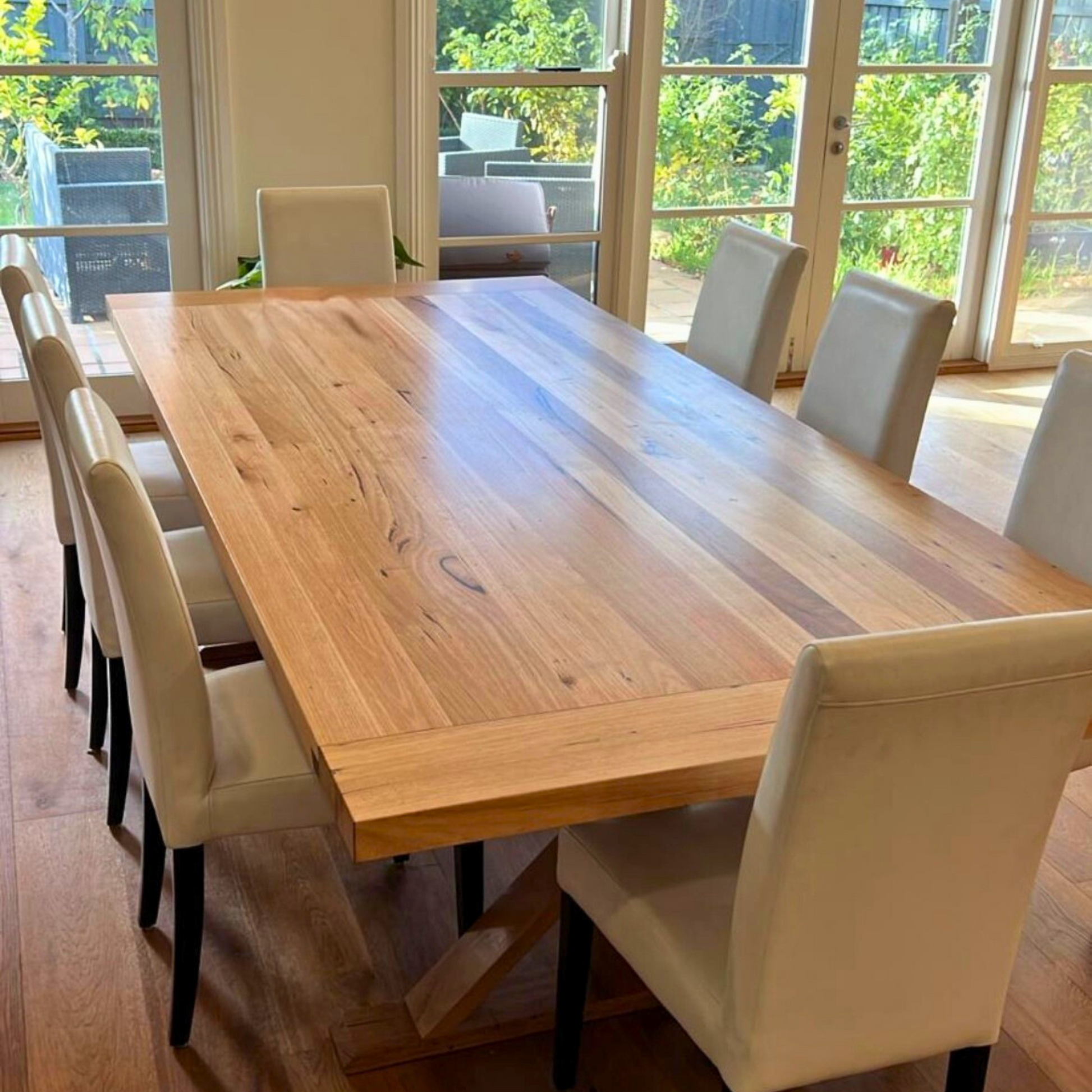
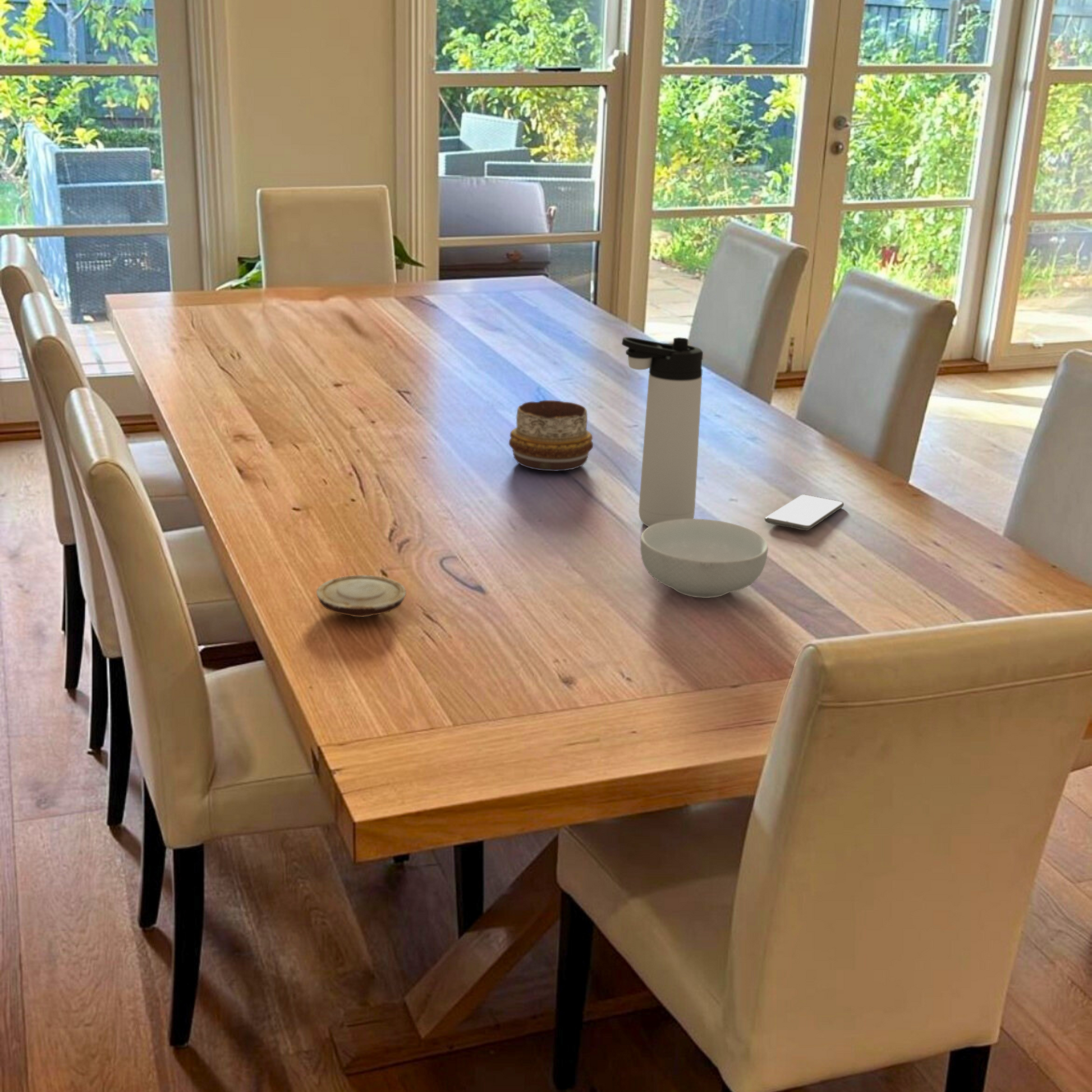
+ decorative bowl [508,400,594,472]
+ wood slice [316,575,407,618]
+ thermos bottle [621,336,704,527]
+ cereal bowl [640,519,769,599]
+ smartphone [764,494,845,531]
